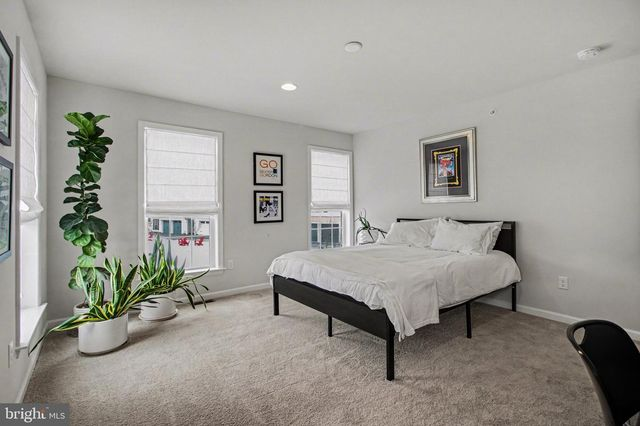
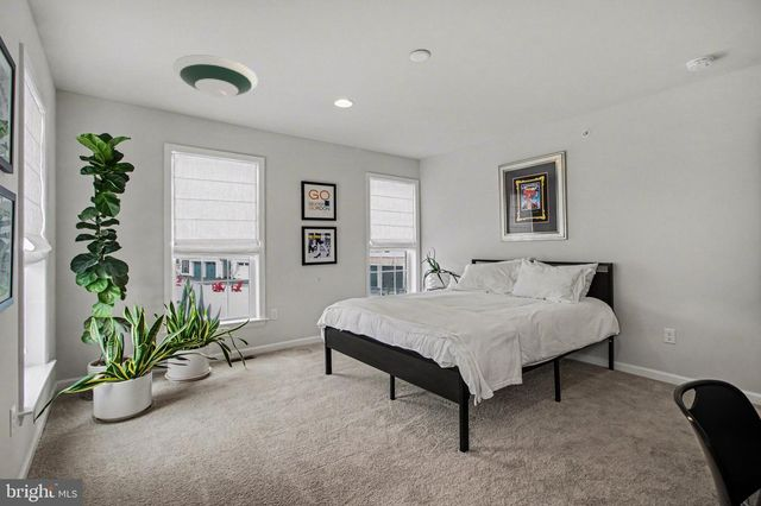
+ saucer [172,53,259,99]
